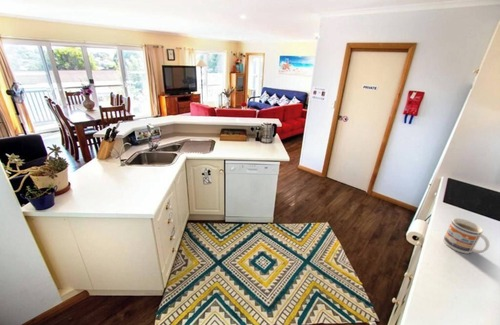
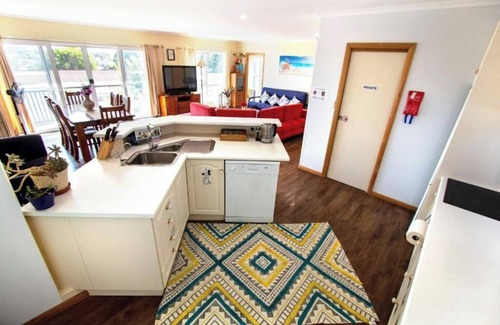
- mug [442,217,490,255]
